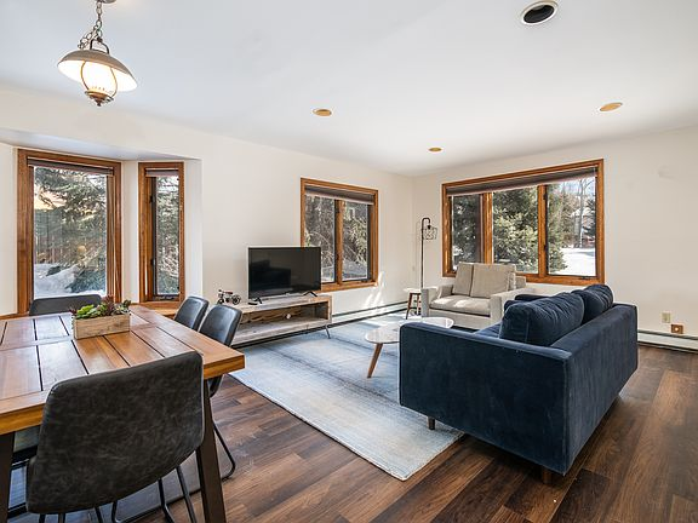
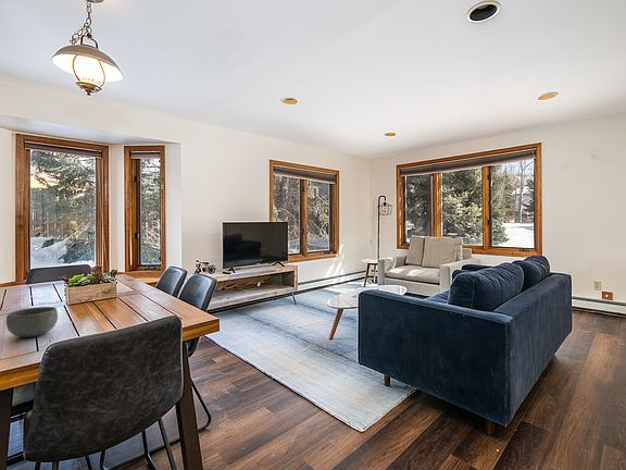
+ bowl [5,306,59,338]
